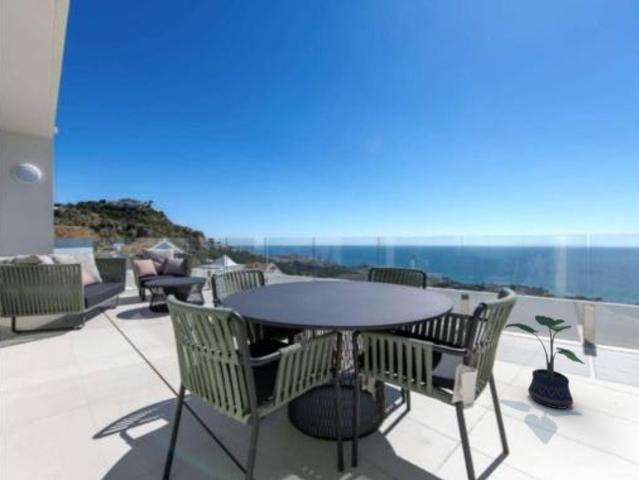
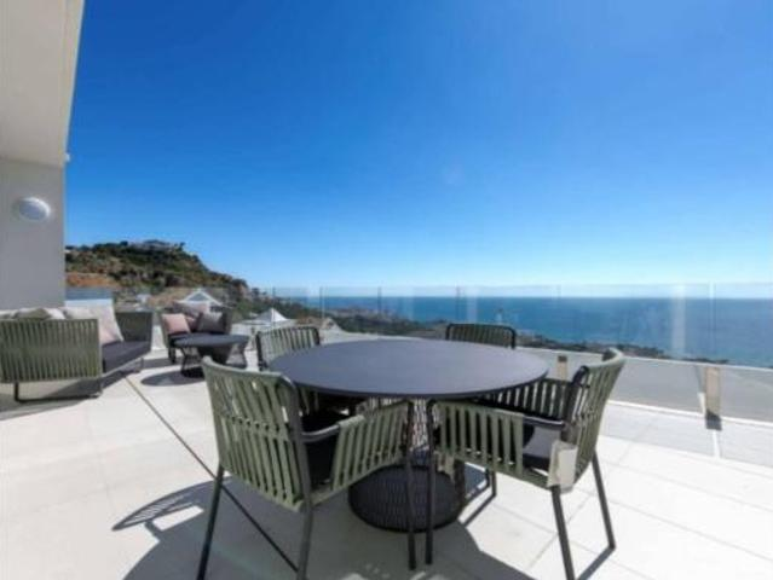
- potted plant [504,314,586,410]
